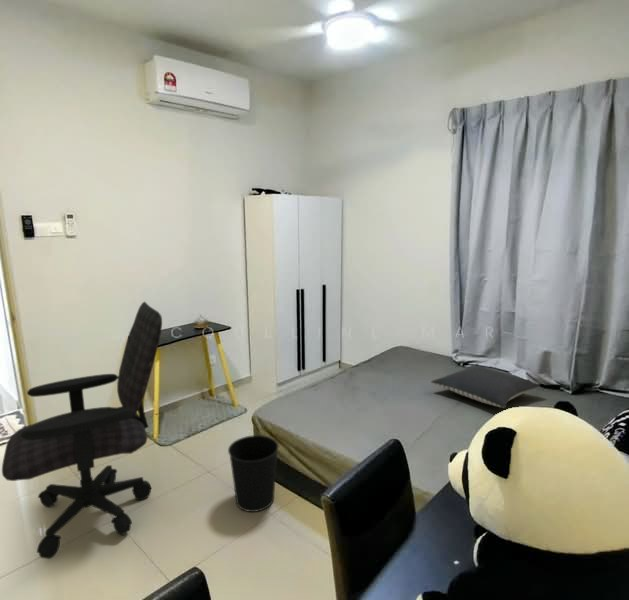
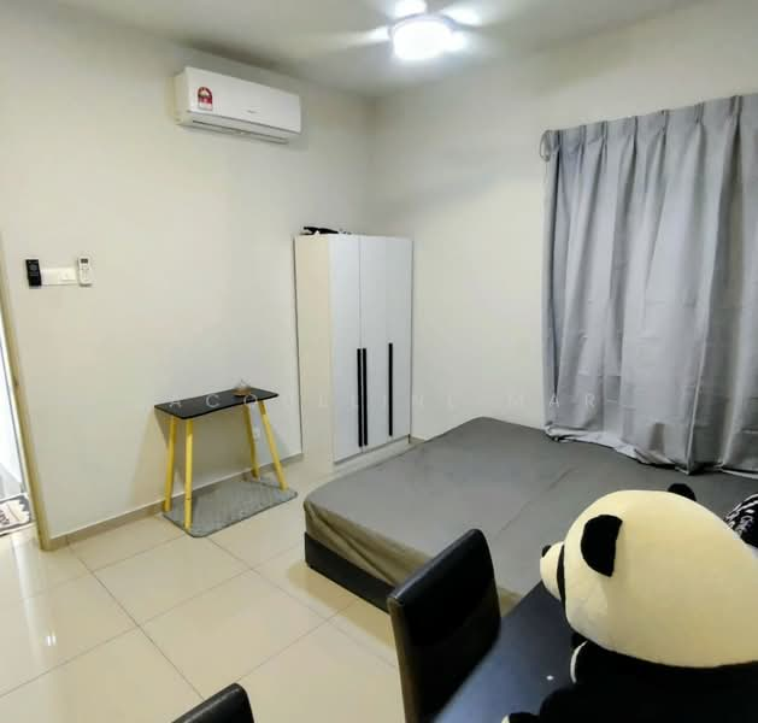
- office chair [1,301,163,560]
- wastebasket [227,434,280,513]
- pillow [430,365,541,408]
